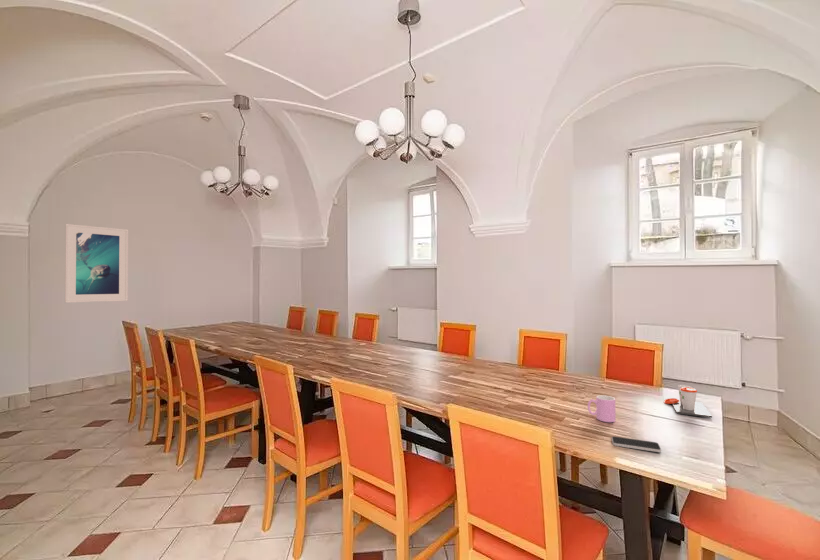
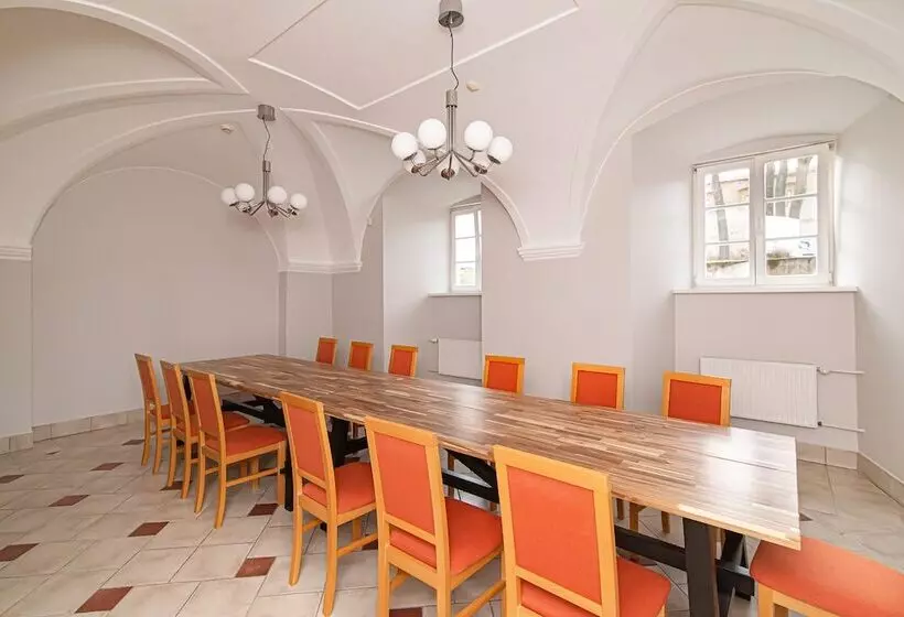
- smartphone [611,435,662,453]
- cup [663,384,713,419]
- cup [587,394,617,423]
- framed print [64,223,129,304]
